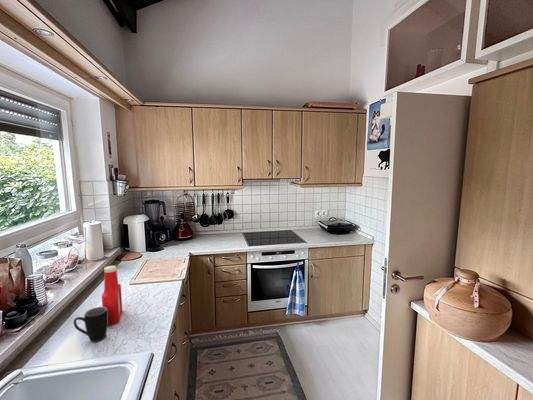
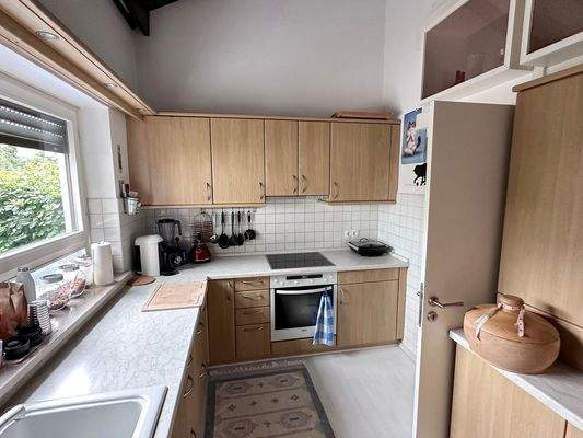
- soap bottle [101,265,123,326]
- mug [73,306,109,343]
